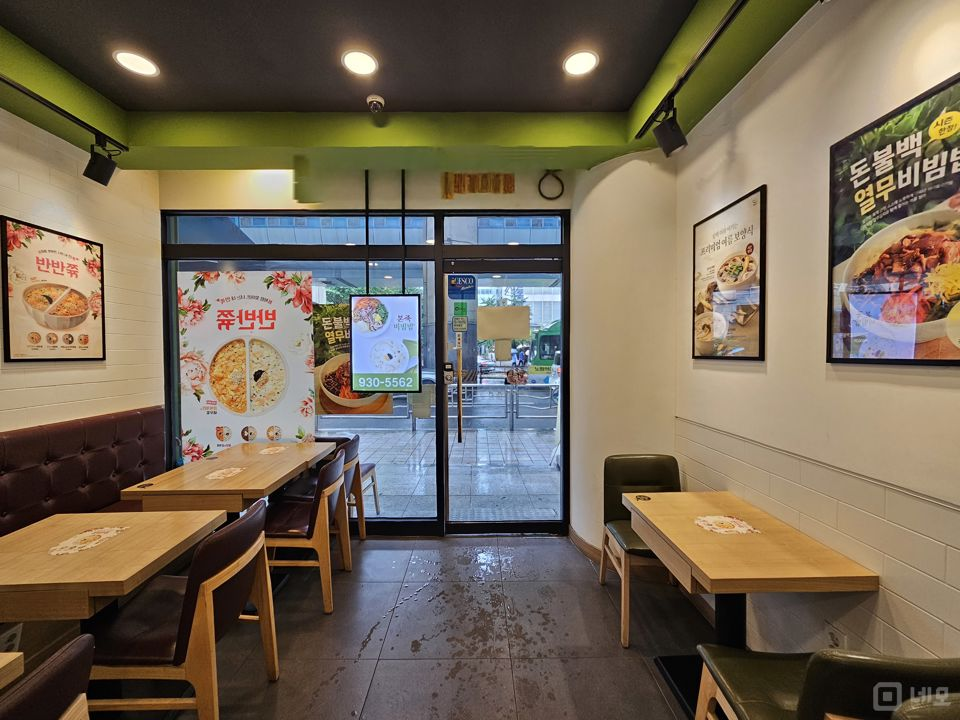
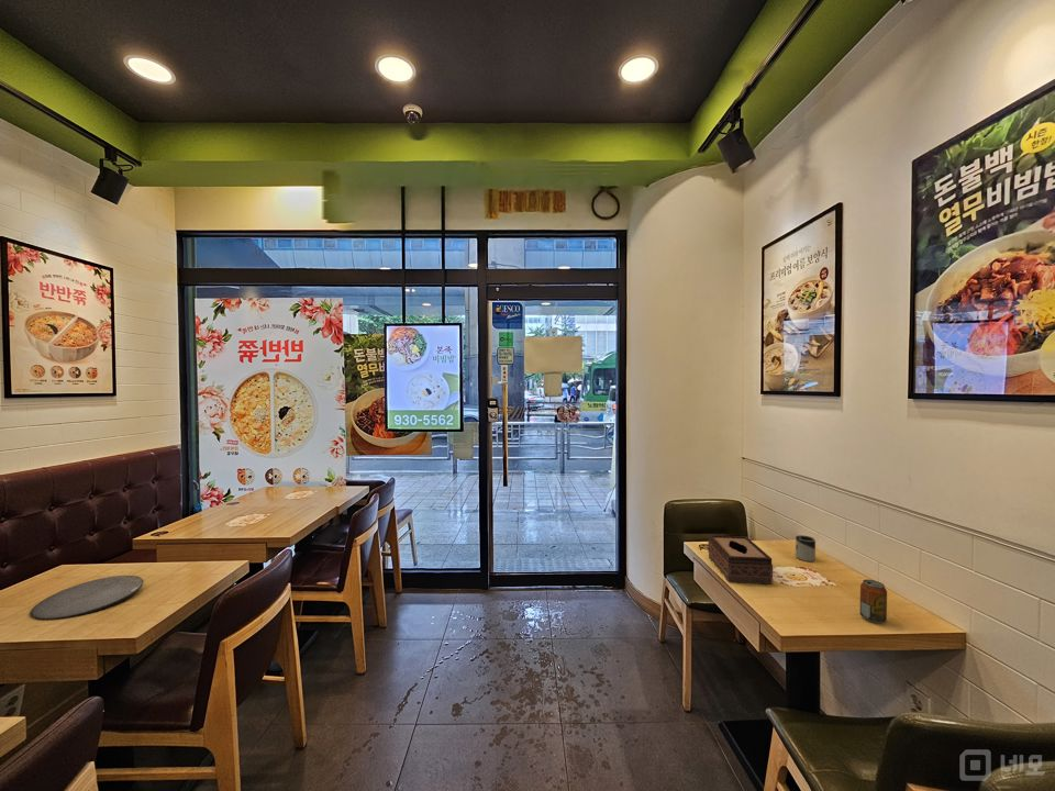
+ cup [795,534,817,562]
+ beverage can [858,578,888,624]
+ plate [29,575,144,621]
+ tissue box [707,534,774,586]
